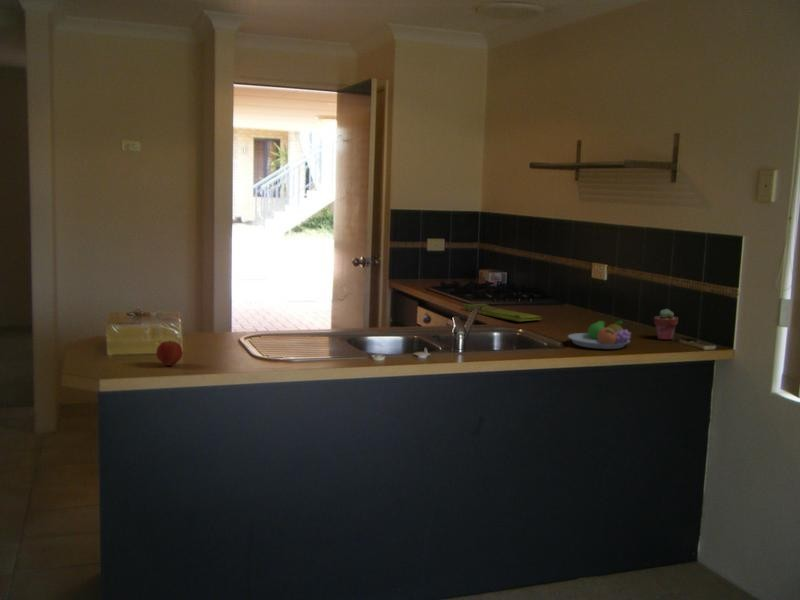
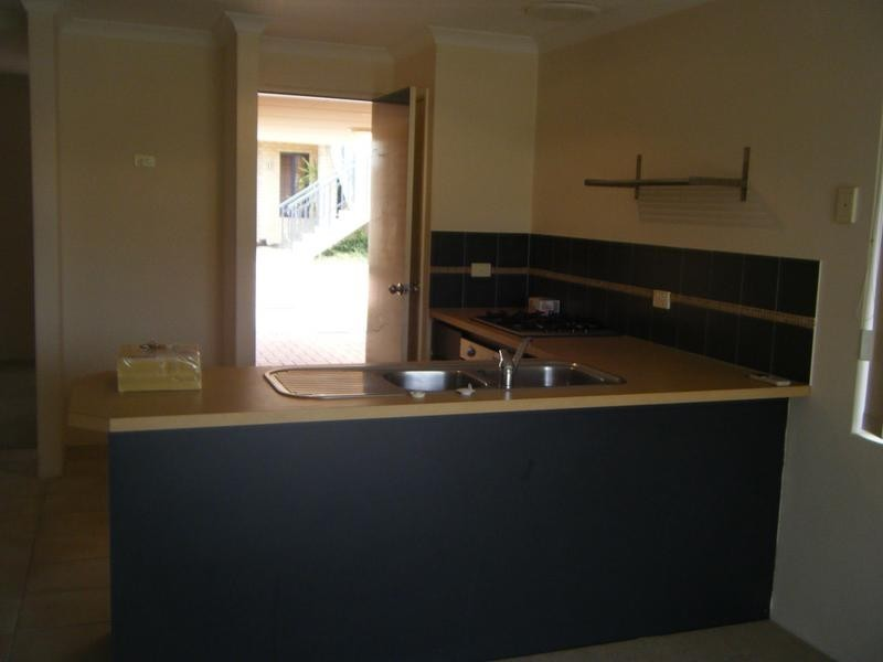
- apple [155,339,184,367]
- fruit bowl [567,320,633,350]
- dish towel [462,303,543,322]
- potted succulent [653,308,679,341]
